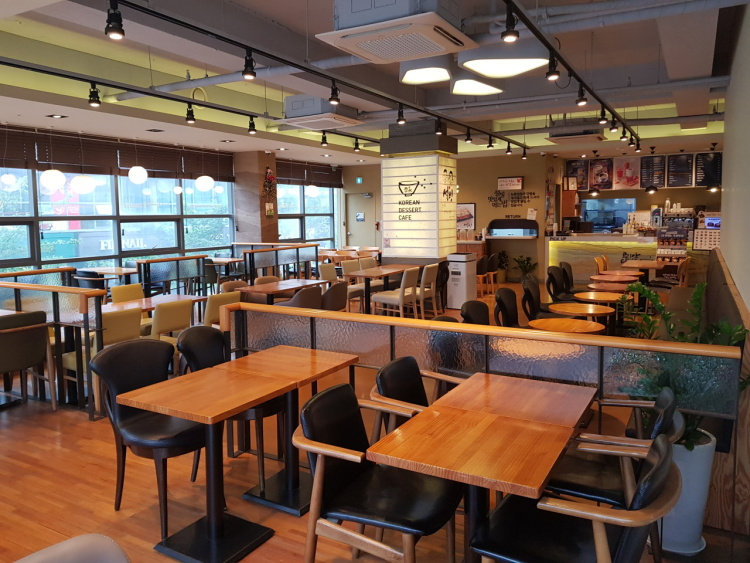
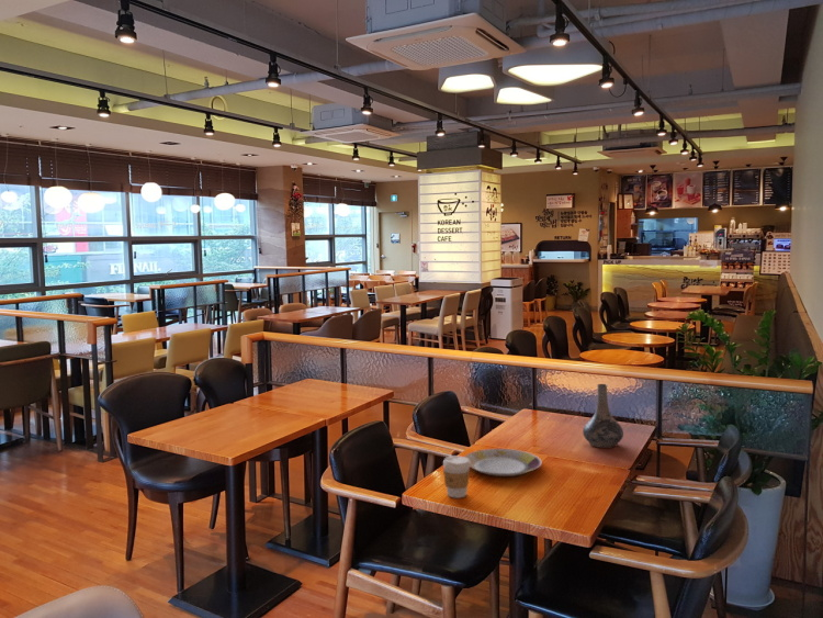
+ plate [464,448,542,477]
+ coffee cup [442,454,471,499]
+ decorative vase [582,383,624,449]
